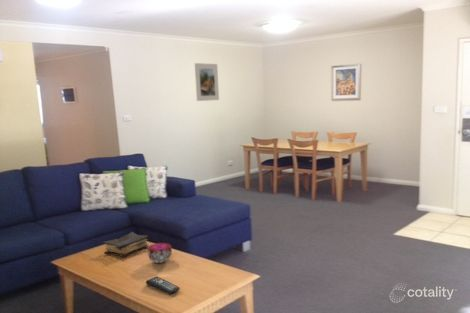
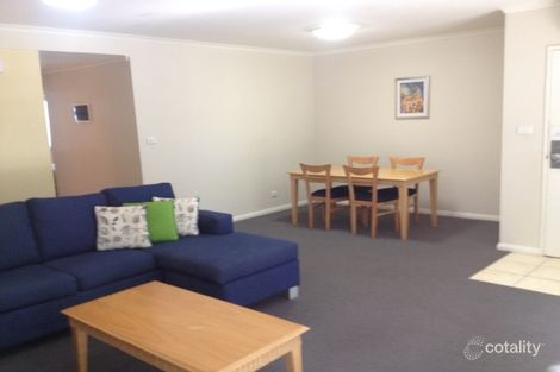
- remote control [145,275,181,295]
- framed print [194,62,220,102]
- decorative bowl [146,242,173,264]
- book [101,231,150,259]
